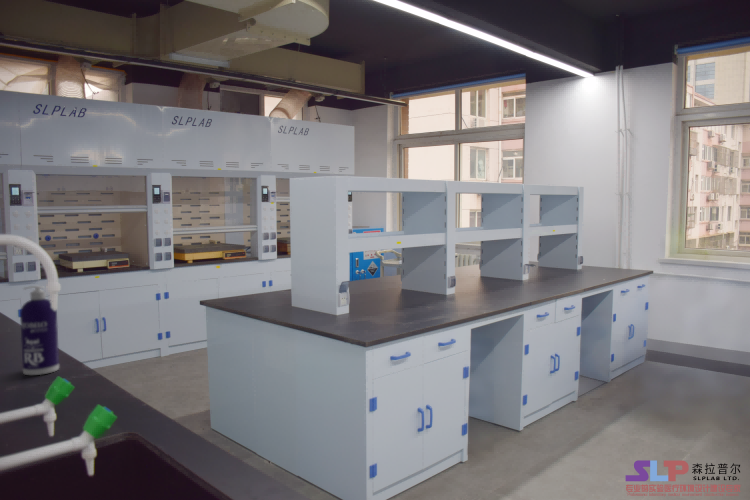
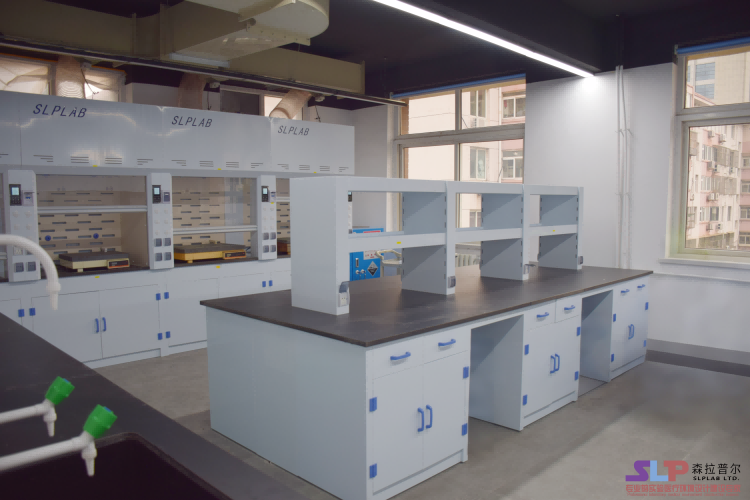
- spray bottle [19,285,60,376]
